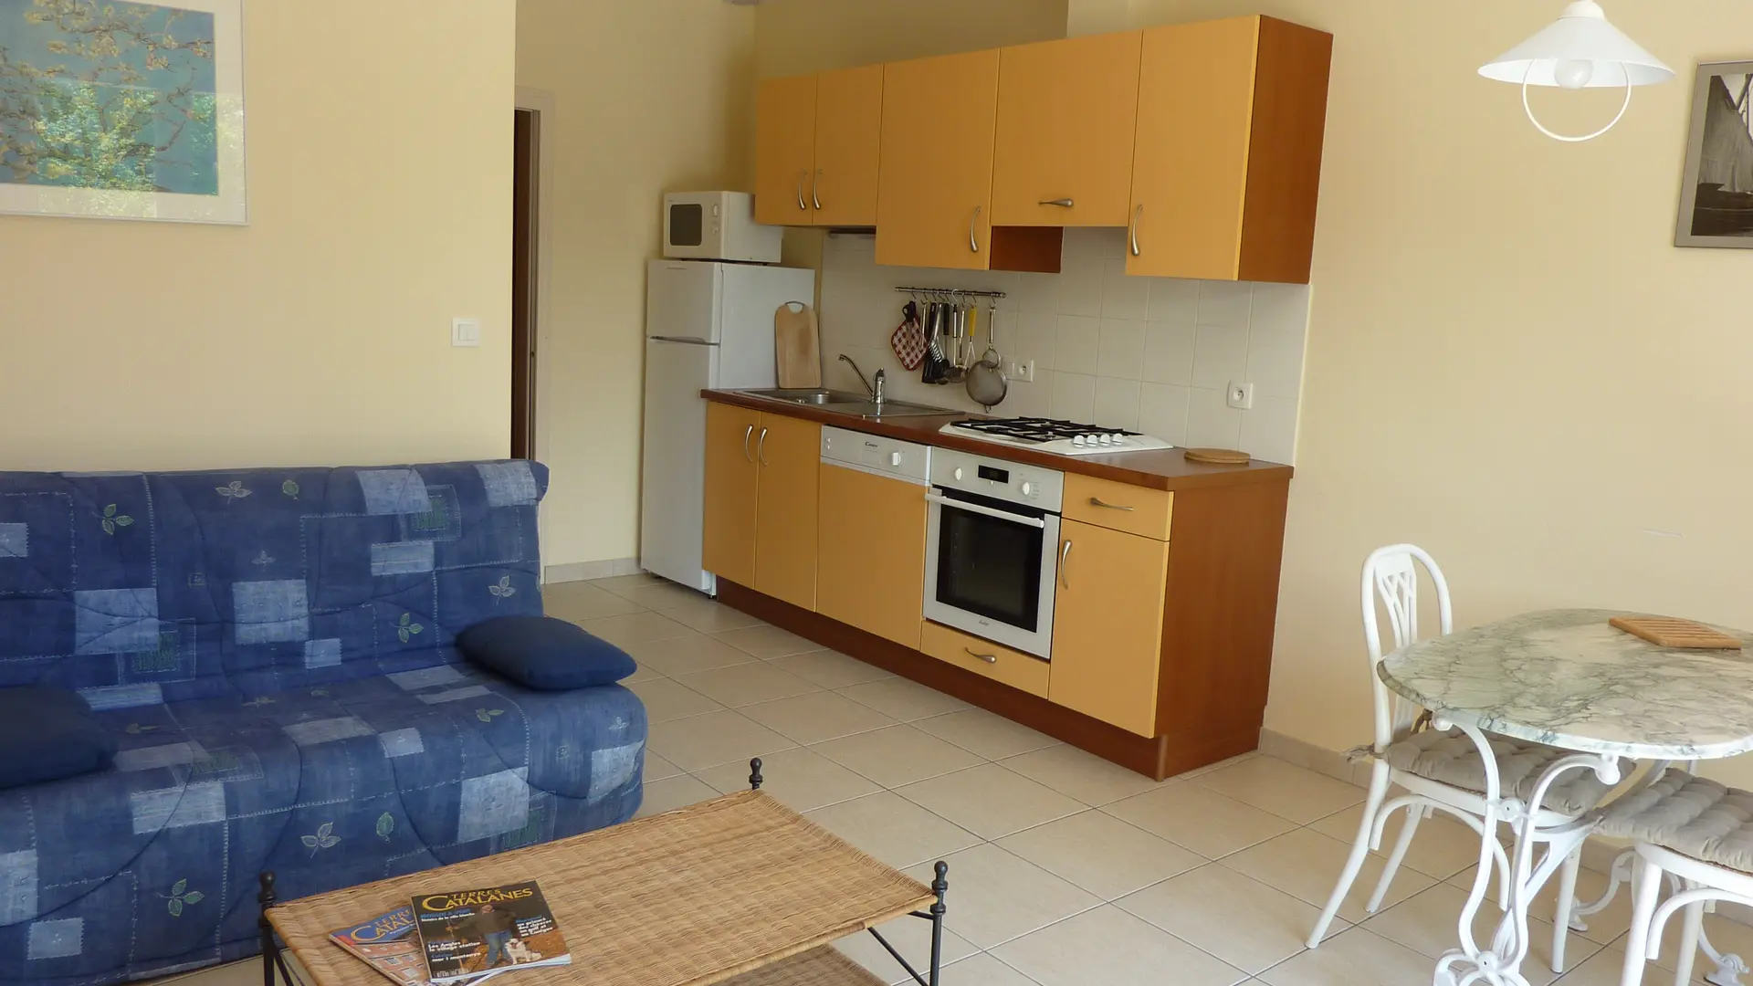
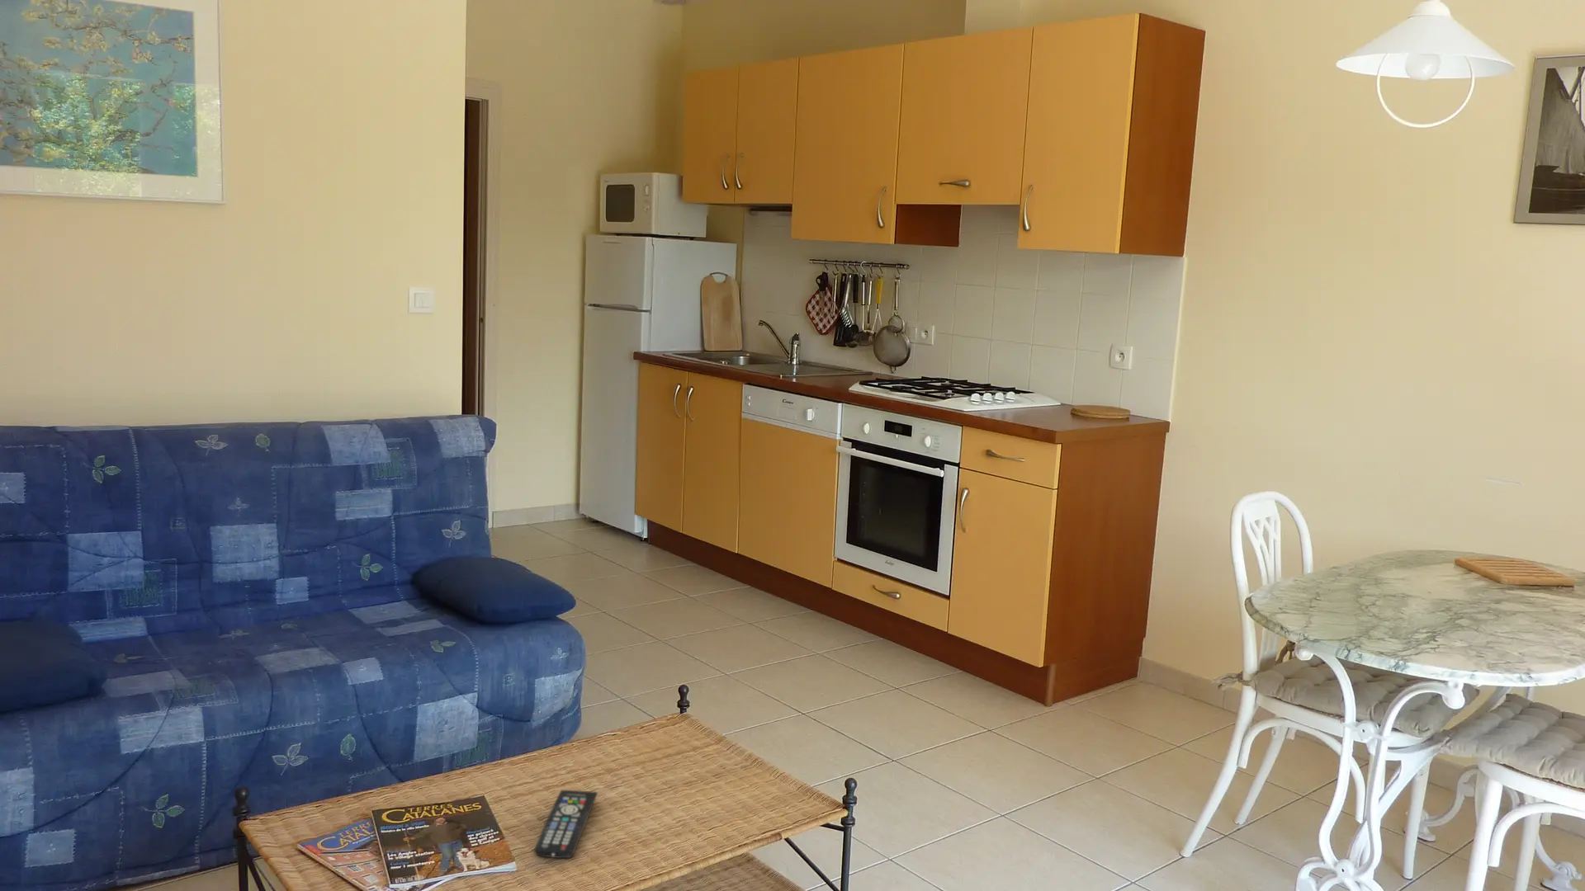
+ remote control [533,790,599,858]
